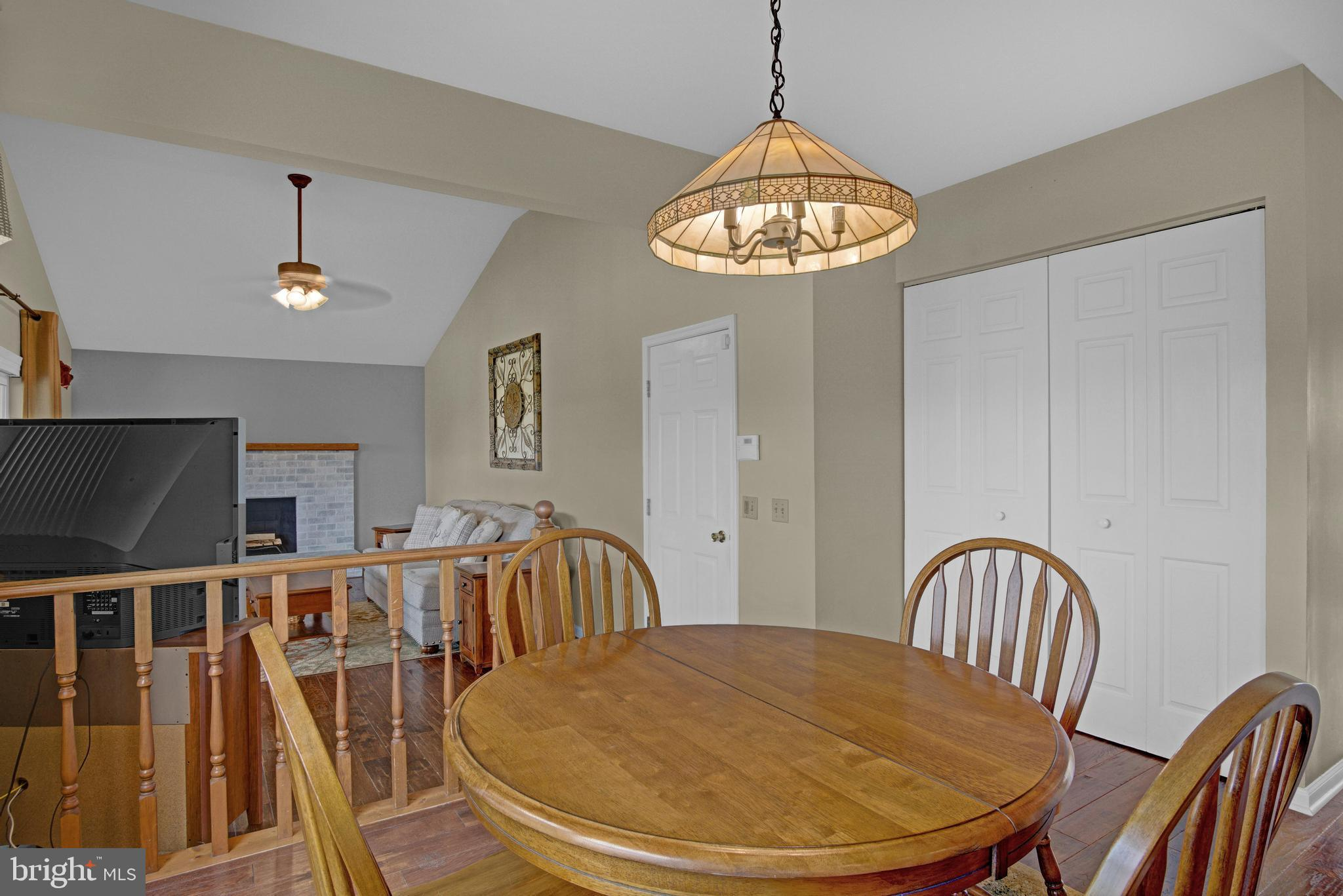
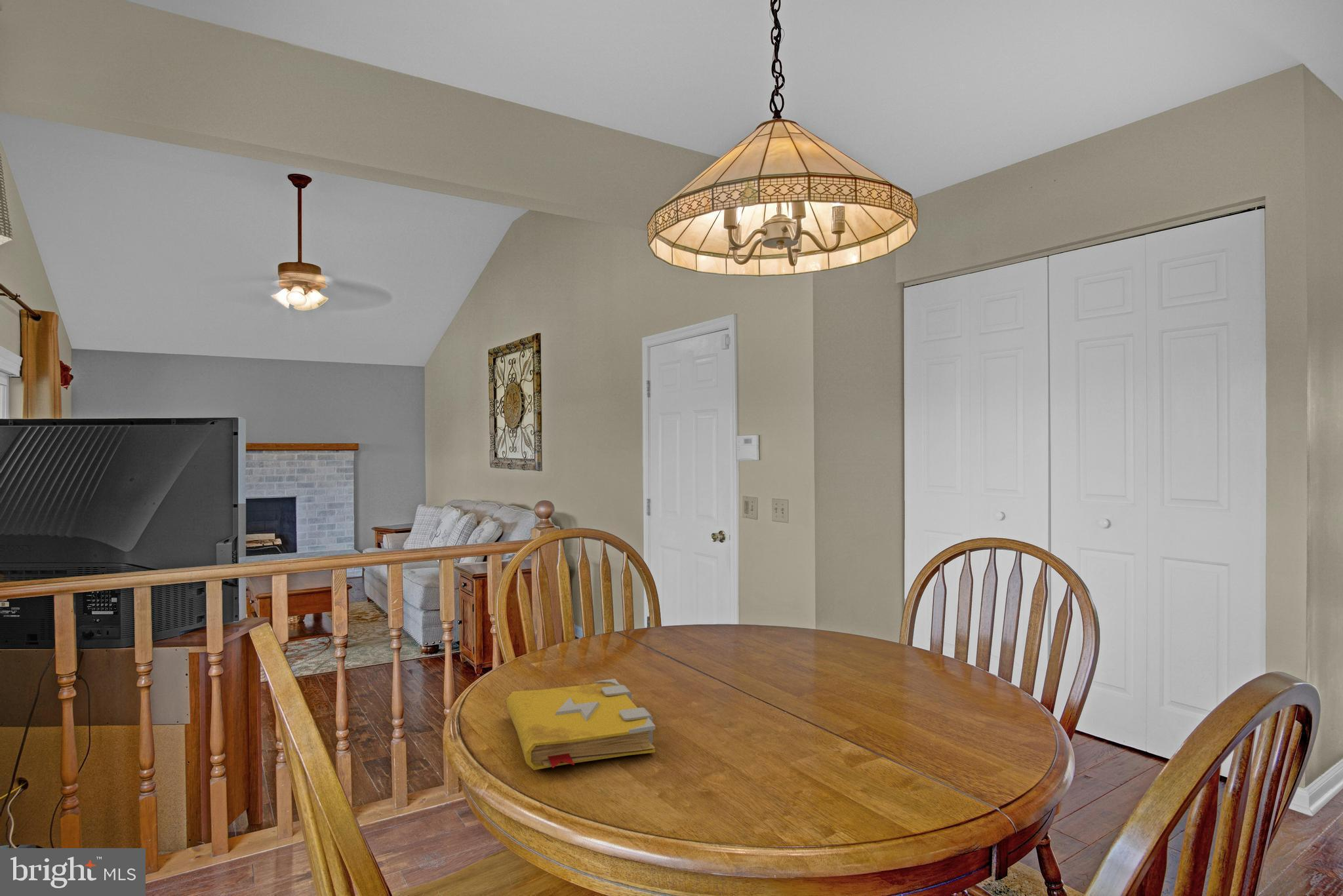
+ spell book [506,678,656,771]
